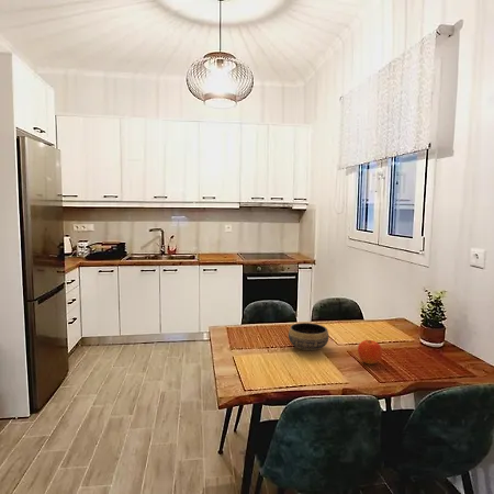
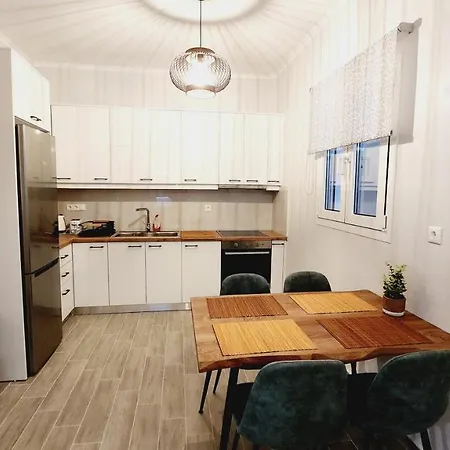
- bowl [288,322,329,351]
- fruit [357,339,383,366]
